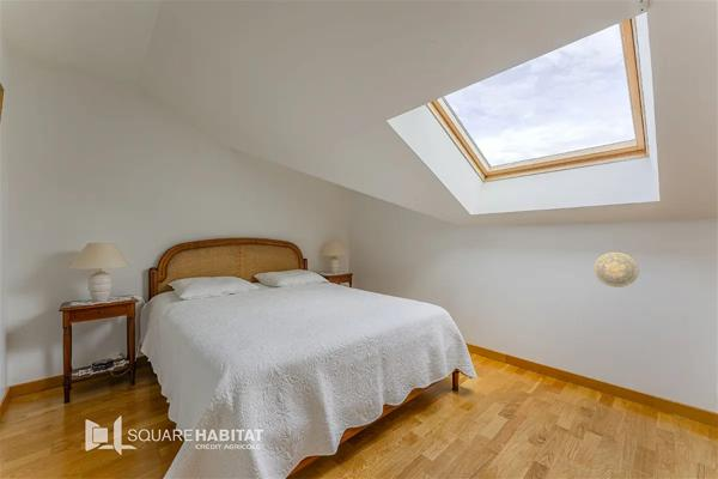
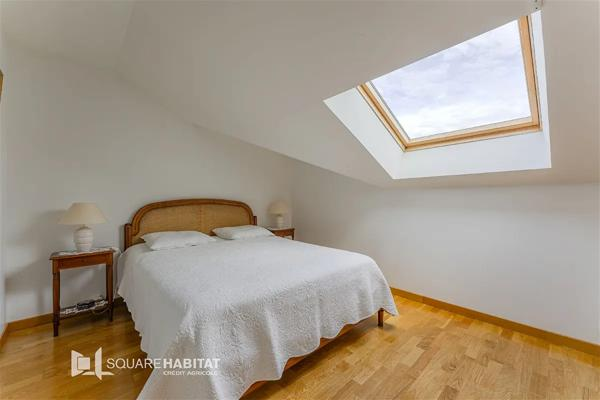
- decorative plate [594,251,640,289]
